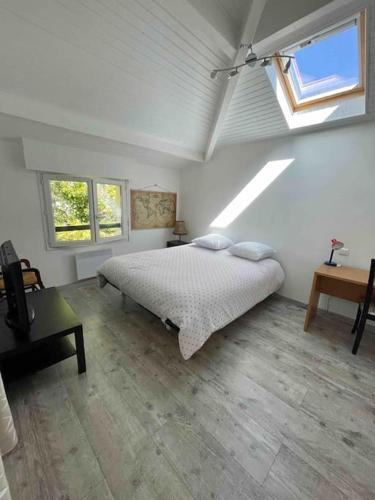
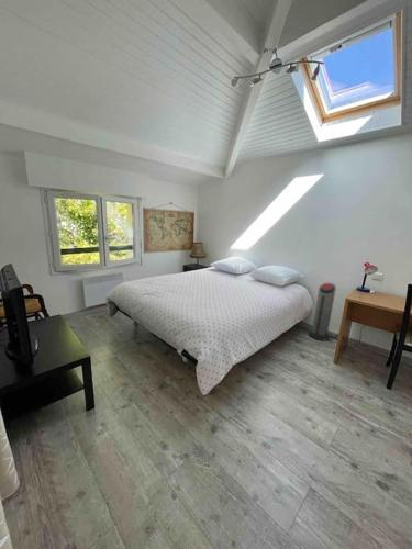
+ air purifier [308,282,337,341]
